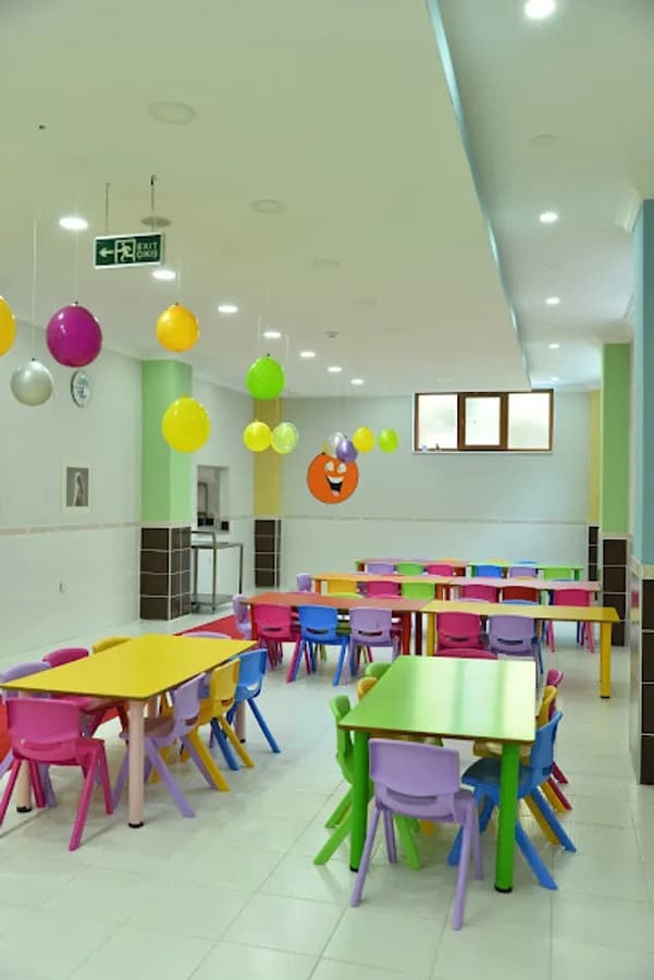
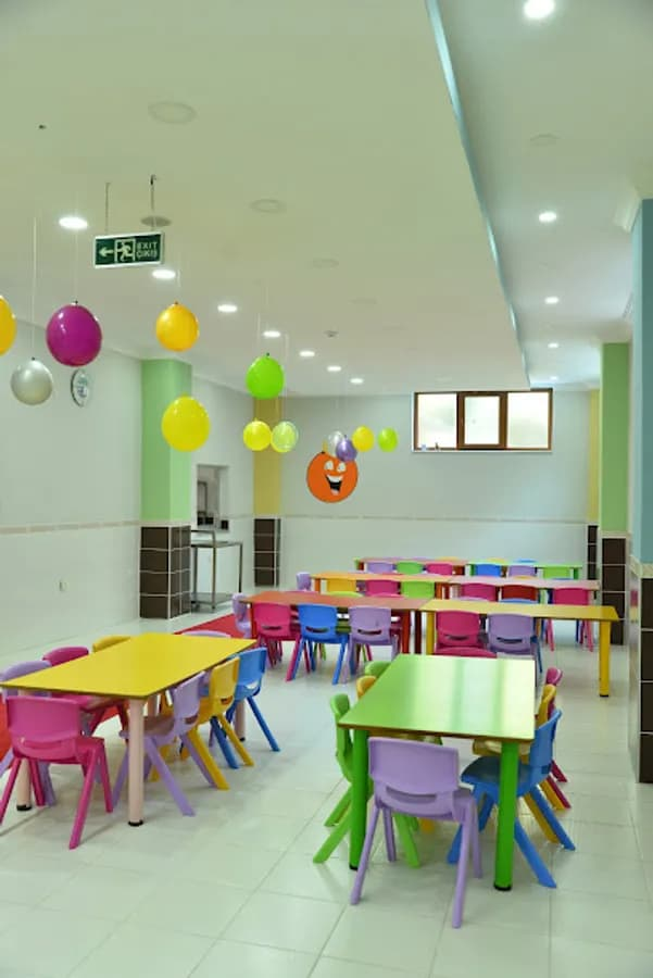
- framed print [59,457,95,517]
